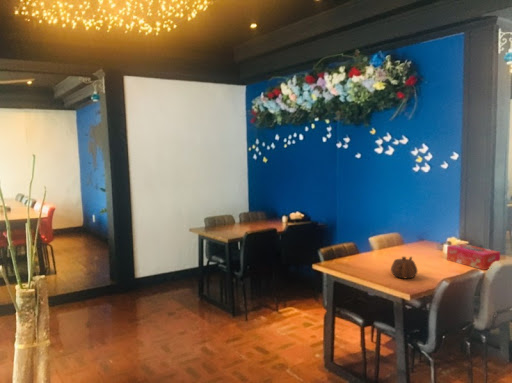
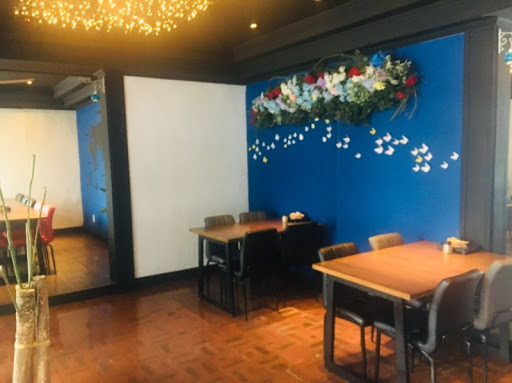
- tissue box [446,243,501,271]
- teapot [390,256,419,279]
